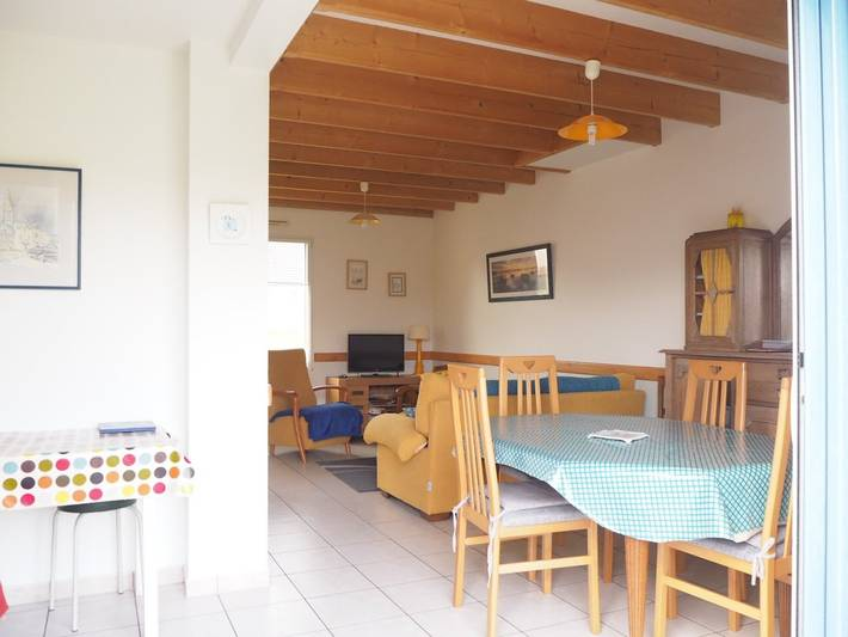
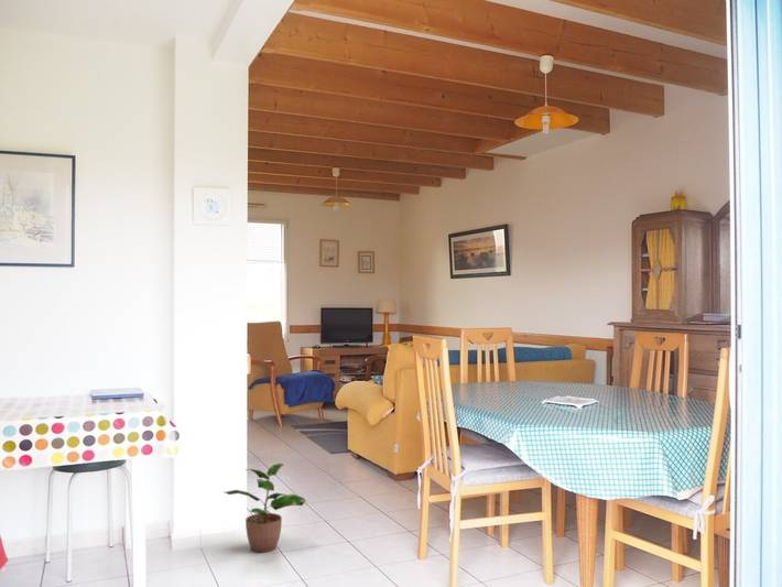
+ potted plant [224,463,307,553]
